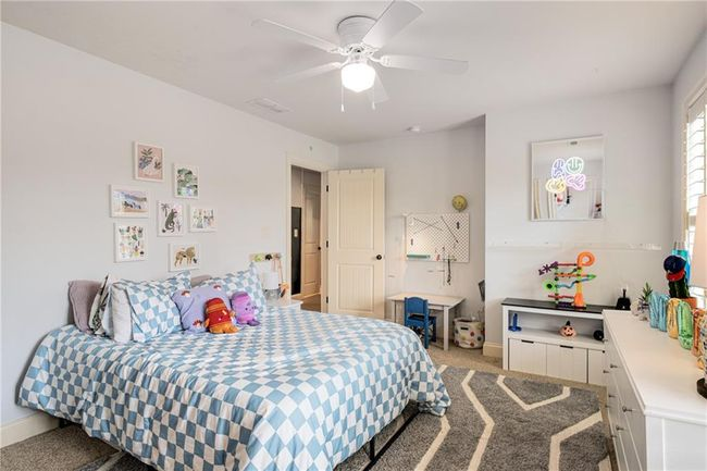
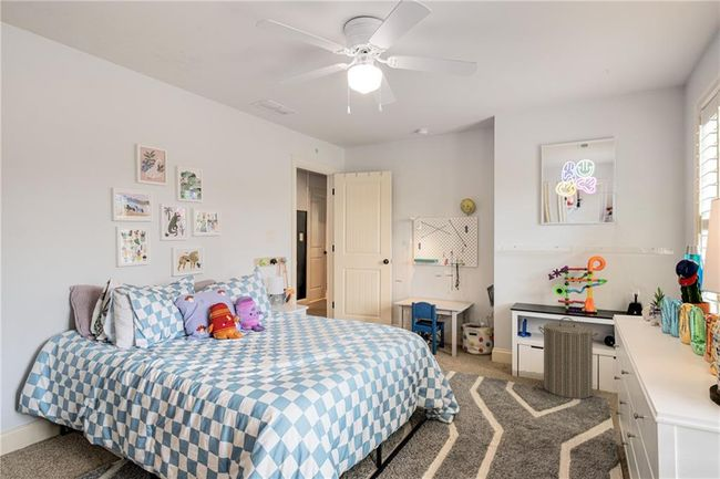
+ laundry hamper [537,316,600,399]
